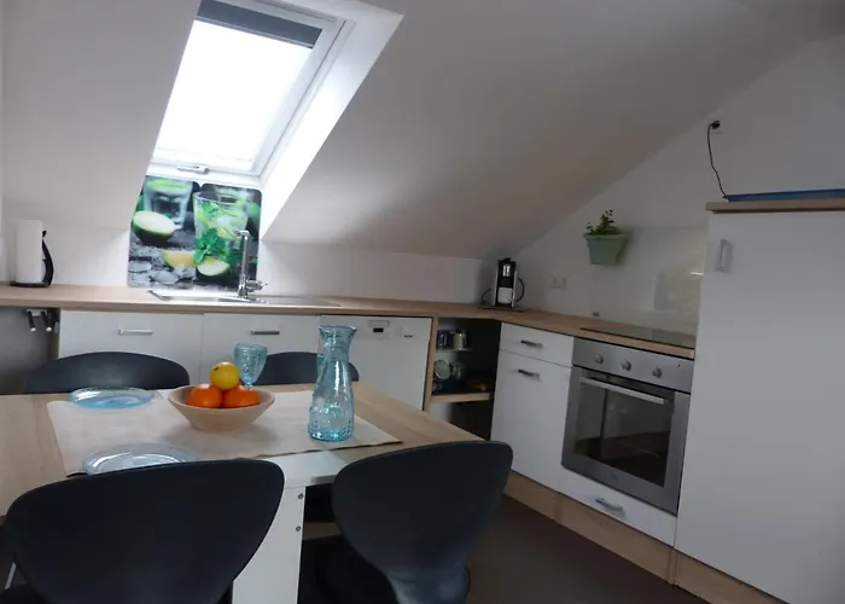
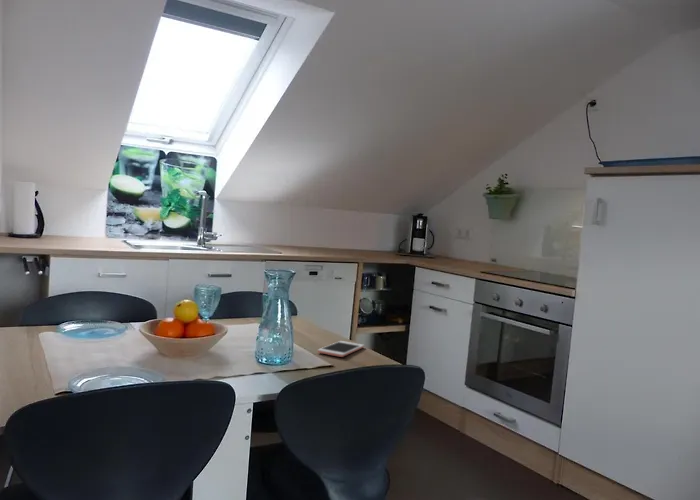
+ cell phone [317,340,365,358]
